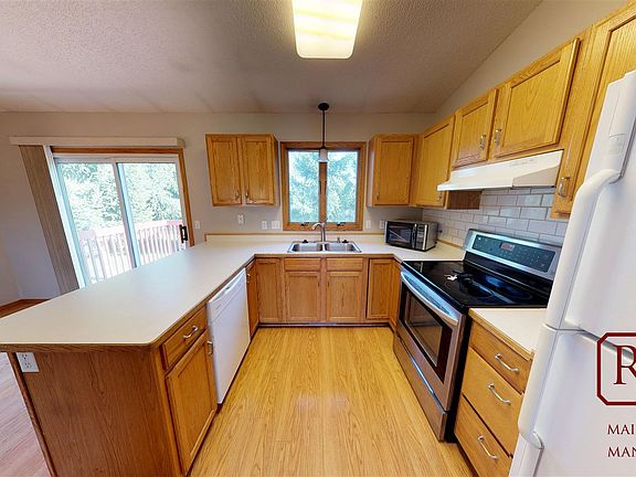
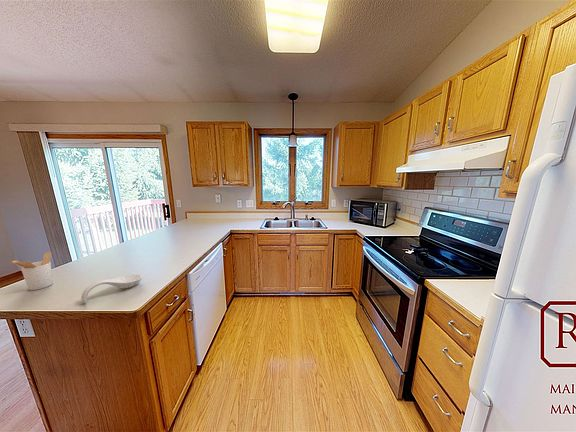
+ utensil holder [10,251,54,291]
+ spoon rest [80,274,143,304]
